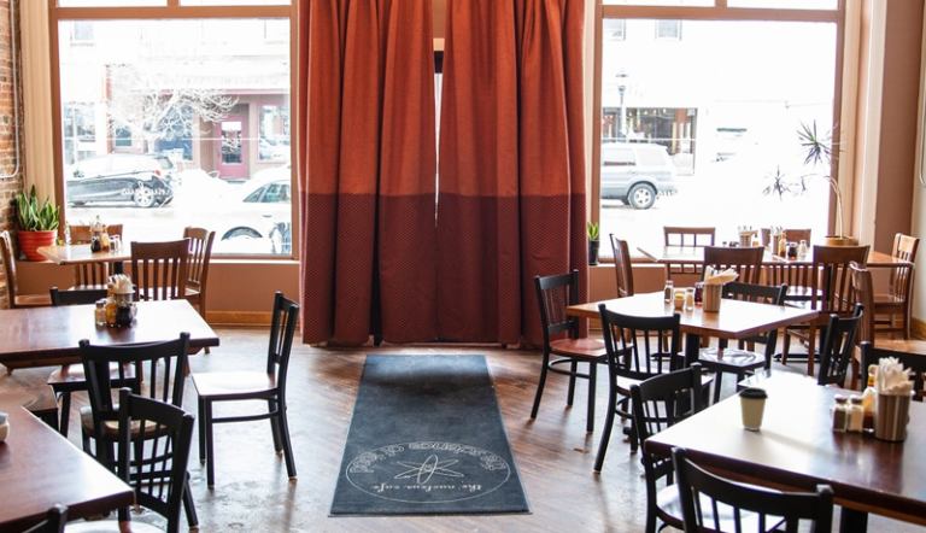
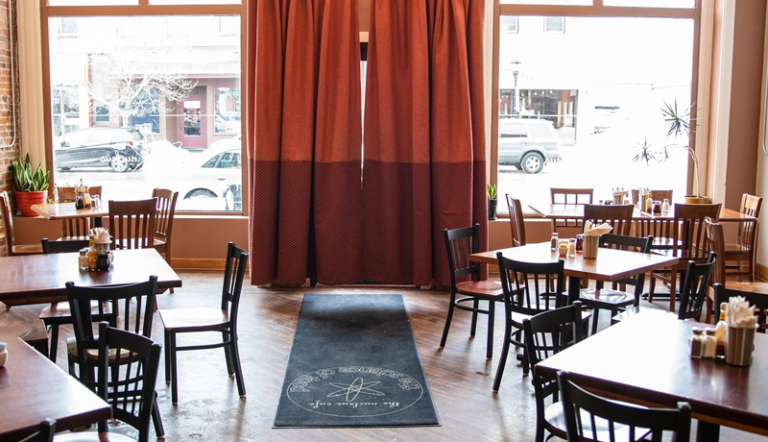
- coffee cup [737,386,769,432]
